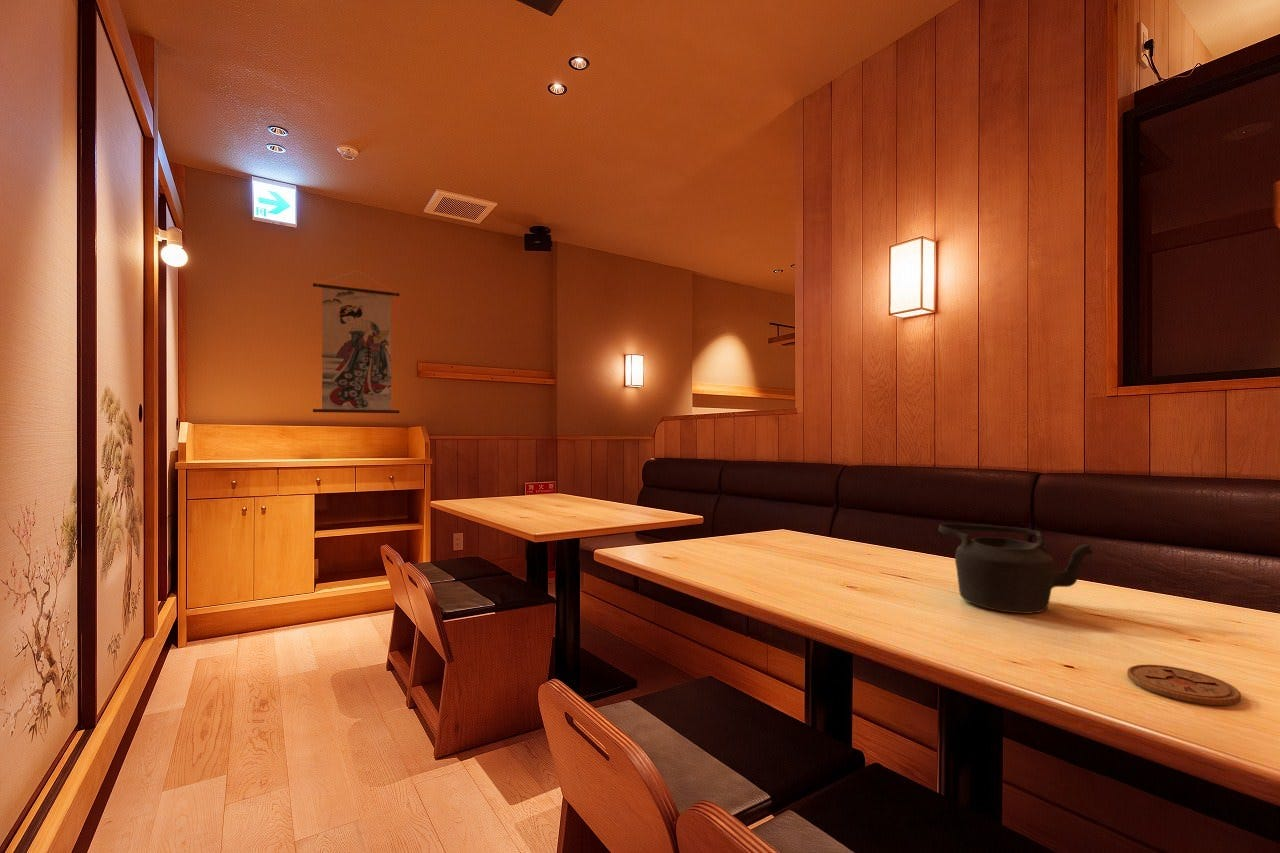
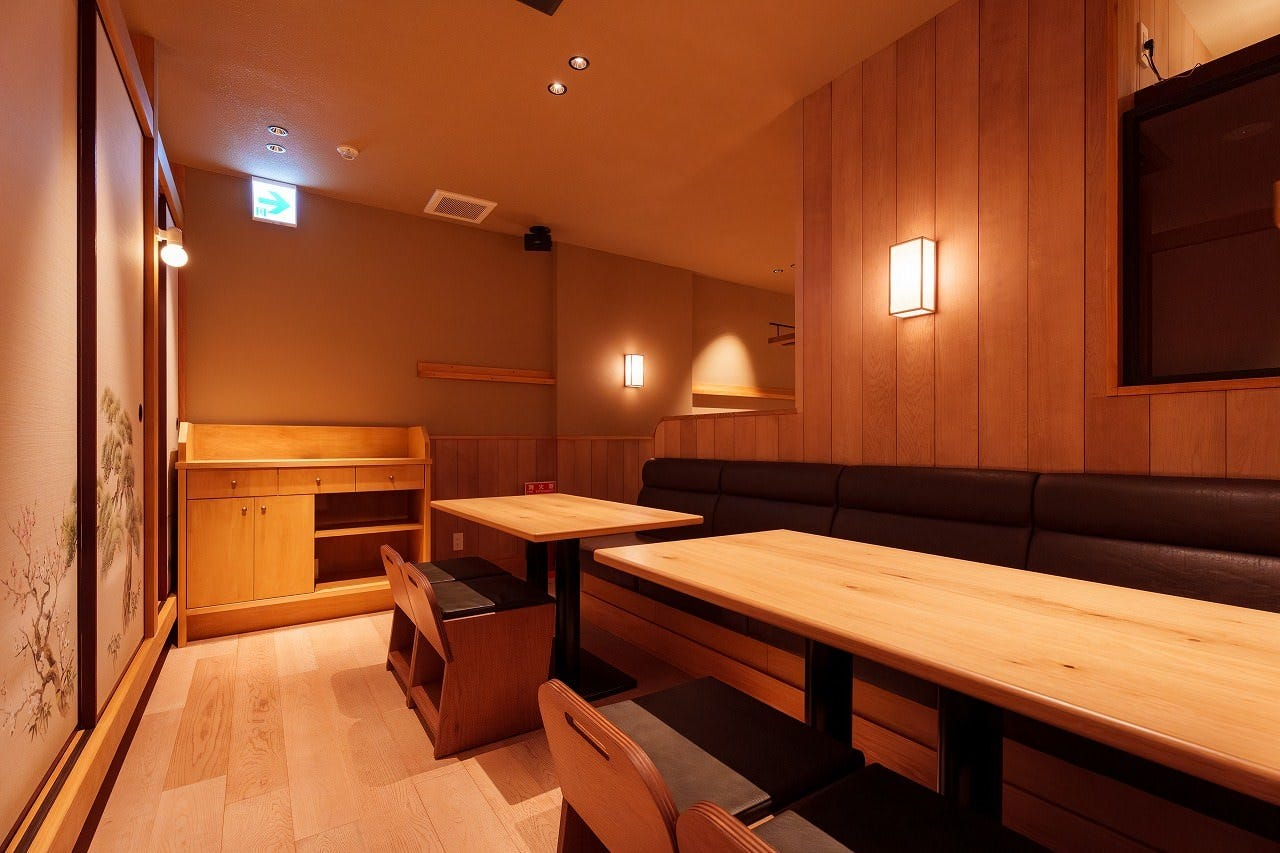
- teapot [938,522,1095,614]
- coaster [1126,664,1242,706]
- wall scroll [312,270,401,414]
